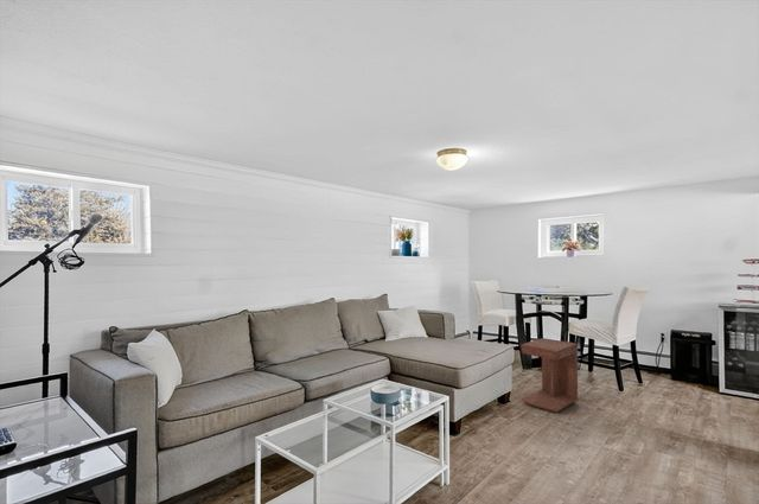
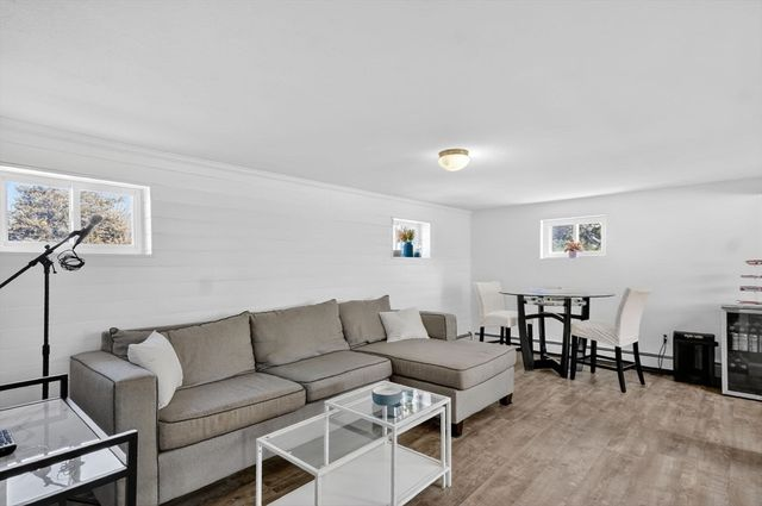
- side table [519,337,579,414]
